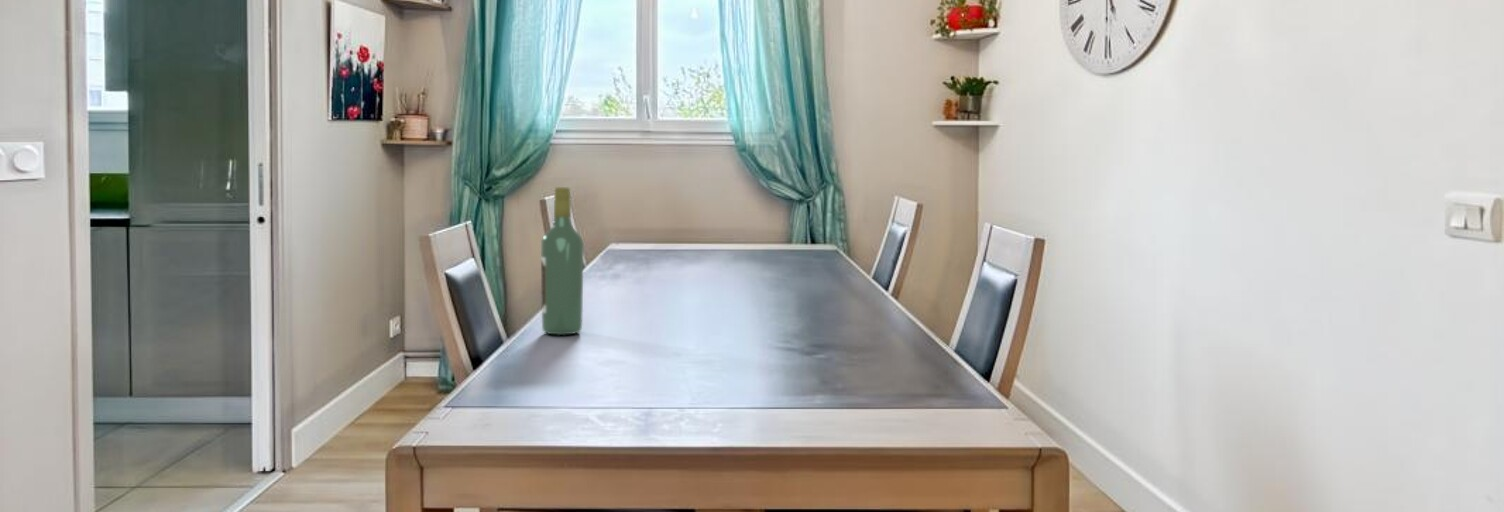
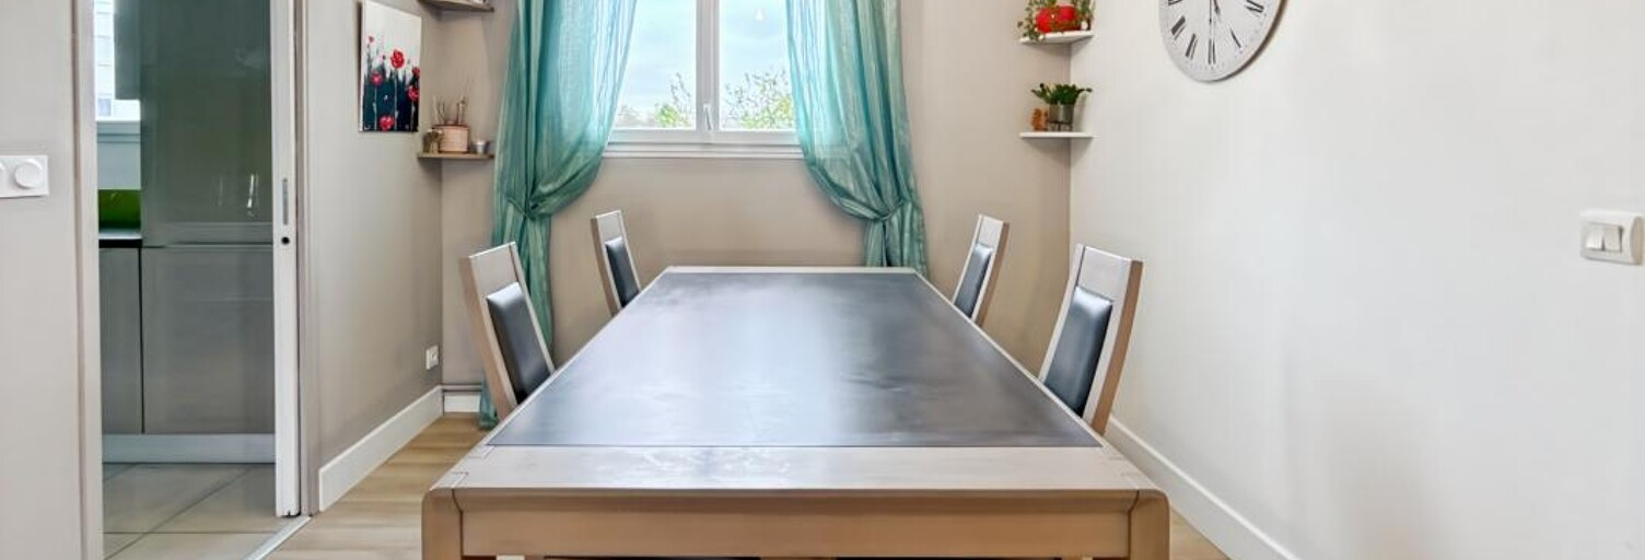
- wine bottle [540,186,585,336]
